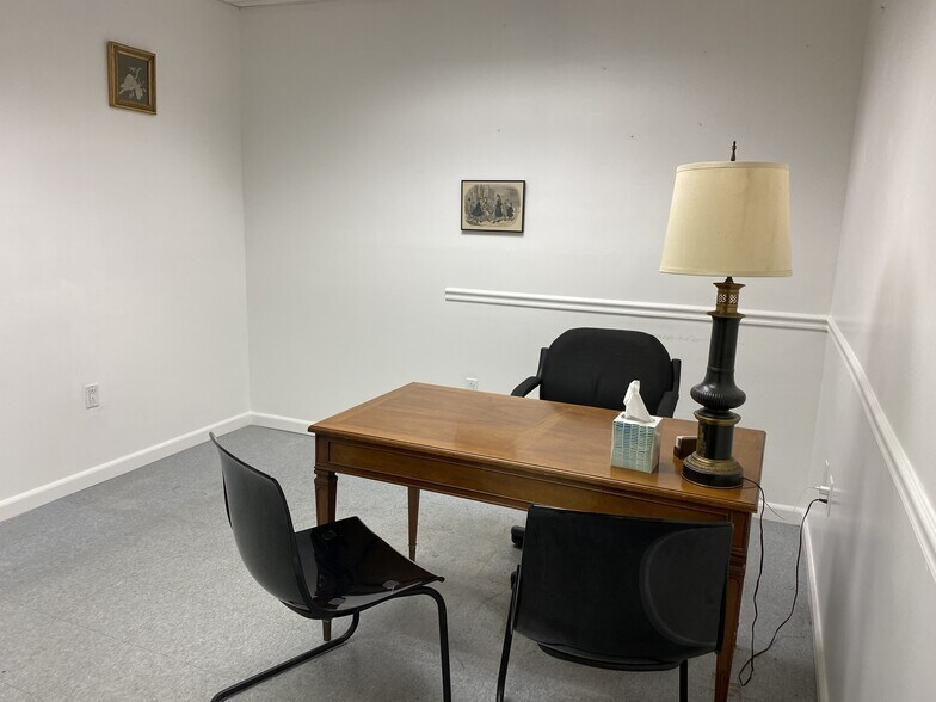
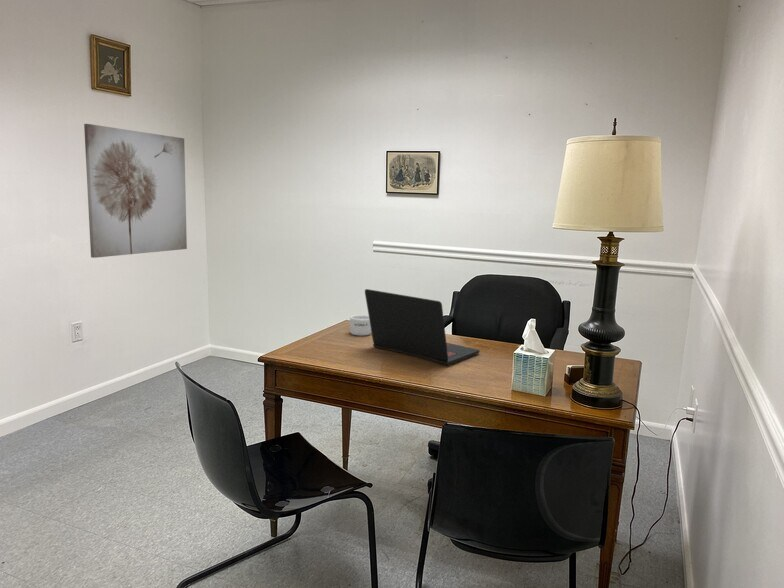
+ mug [349,314,372,337]
+ laptop [364,288,481,366]
+ wall art [83,123,188,259]
